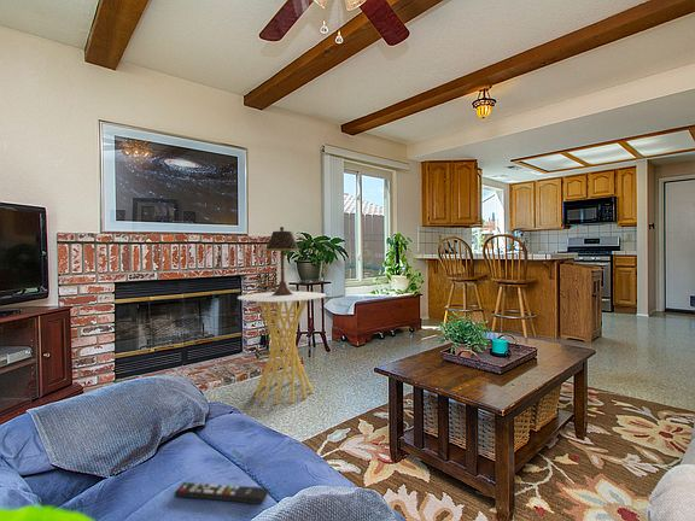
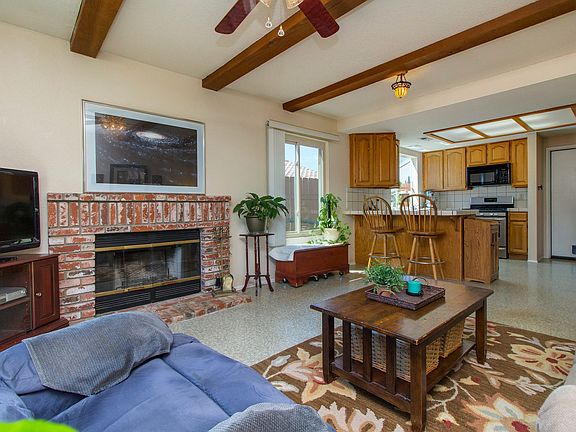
- side table [236,291,327,404]
- table lamp [264,226,300,295]
- remote control [173,481,270,507]
